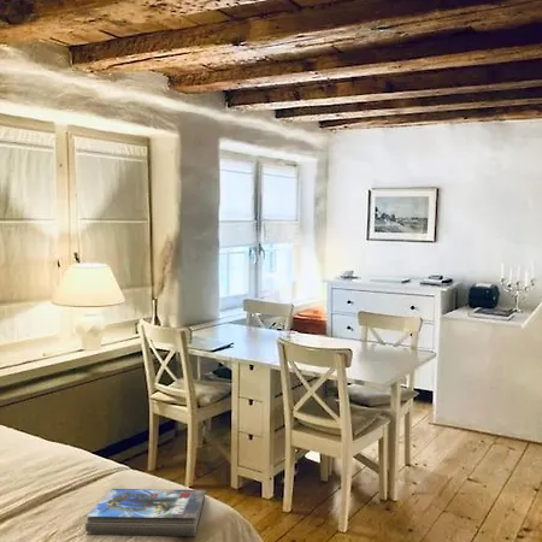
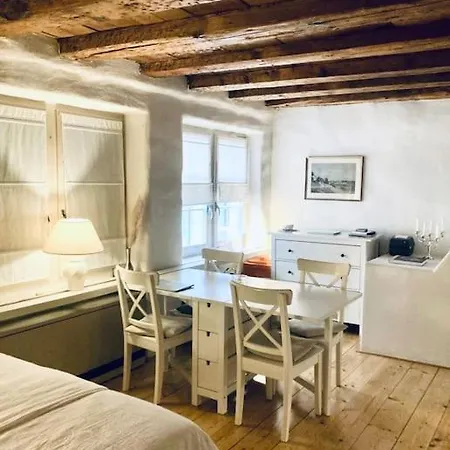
- magazine [83,488,207,538]
